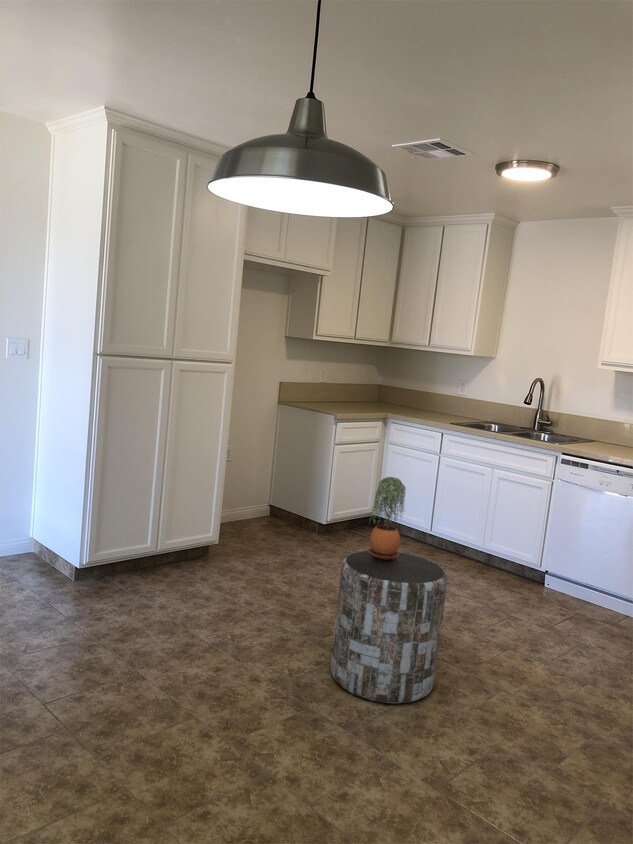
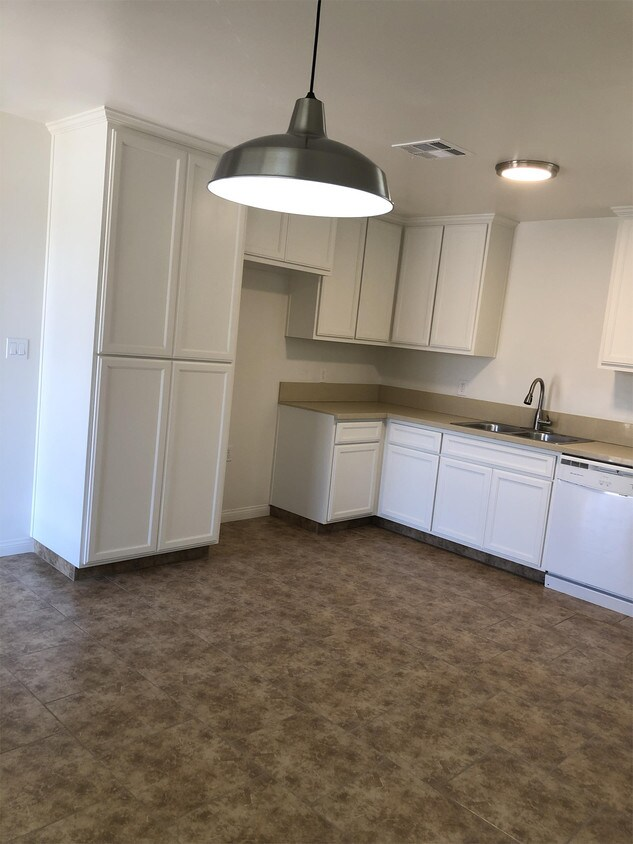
- side table [330,550,448,704]
- potted plant [367,476,407,560]
